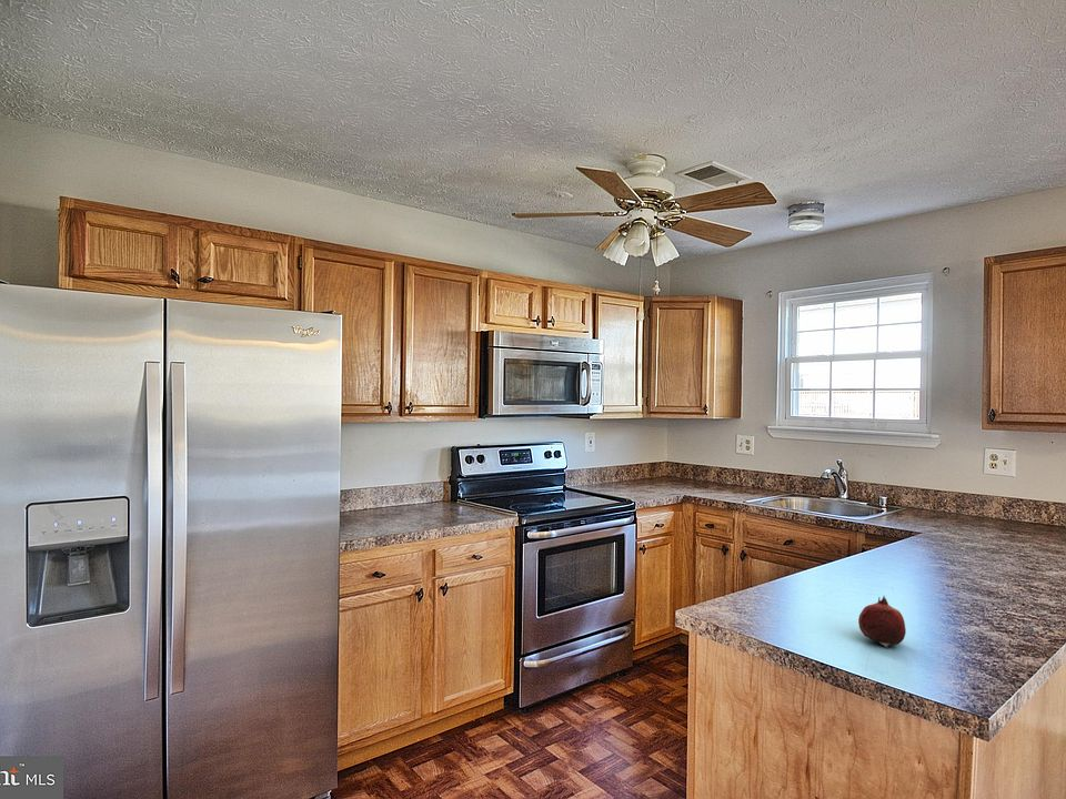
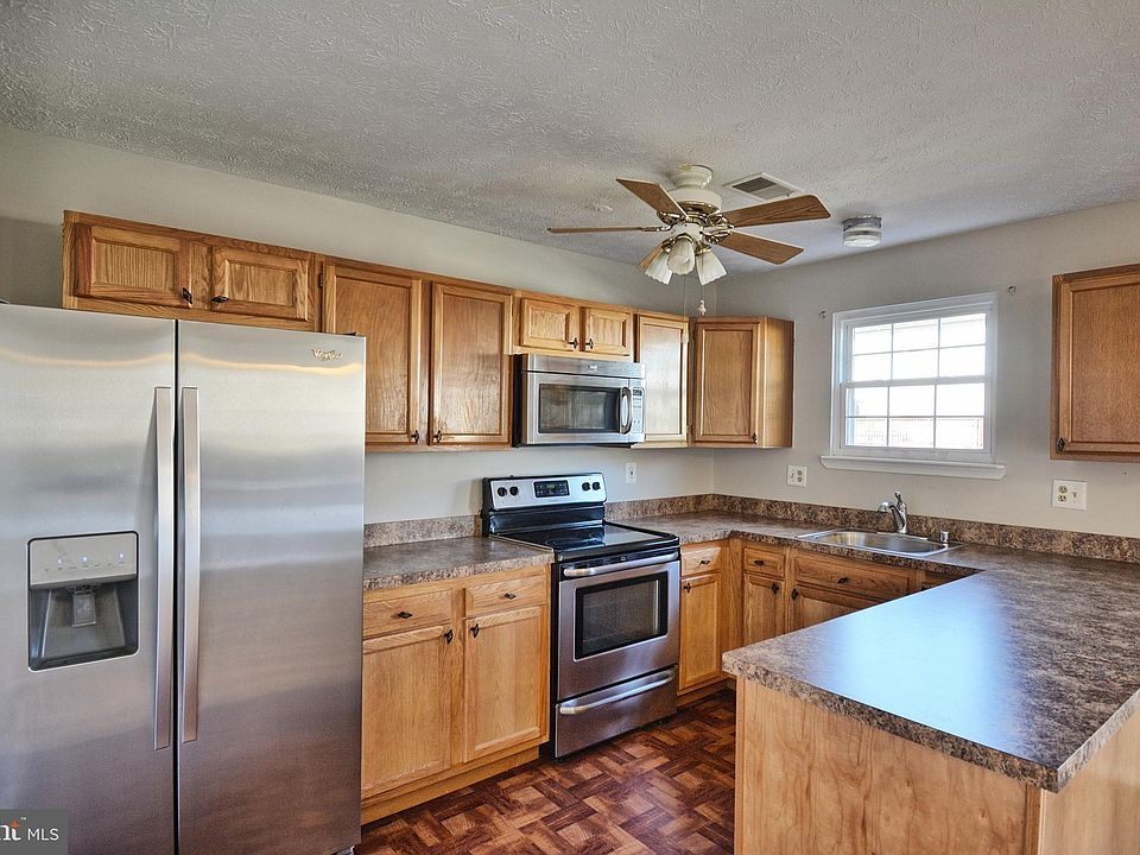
- fruit [857,595,907,649]
